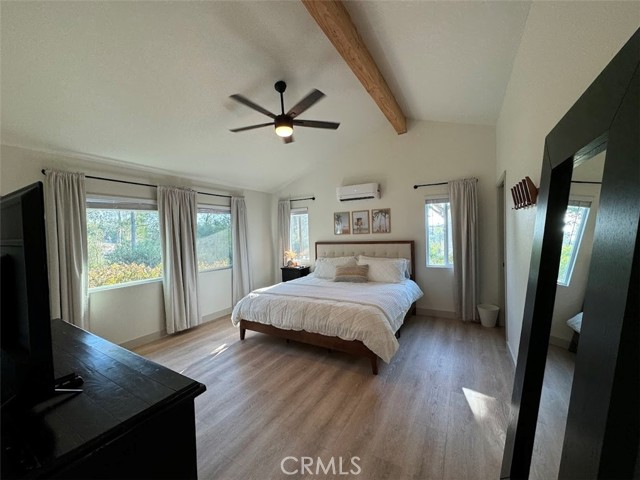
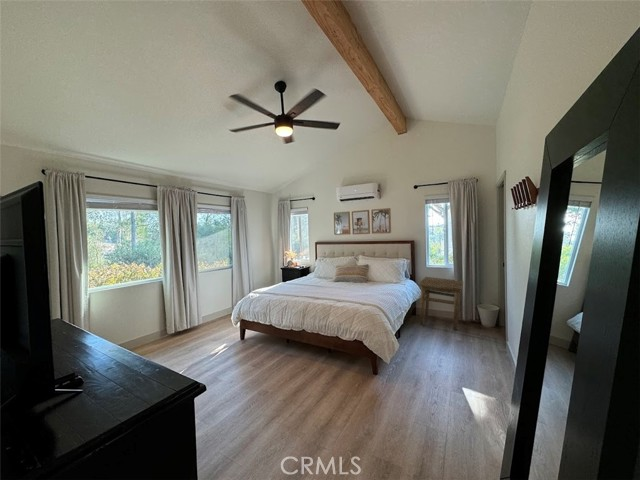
+ side table [418,276,464,331]
